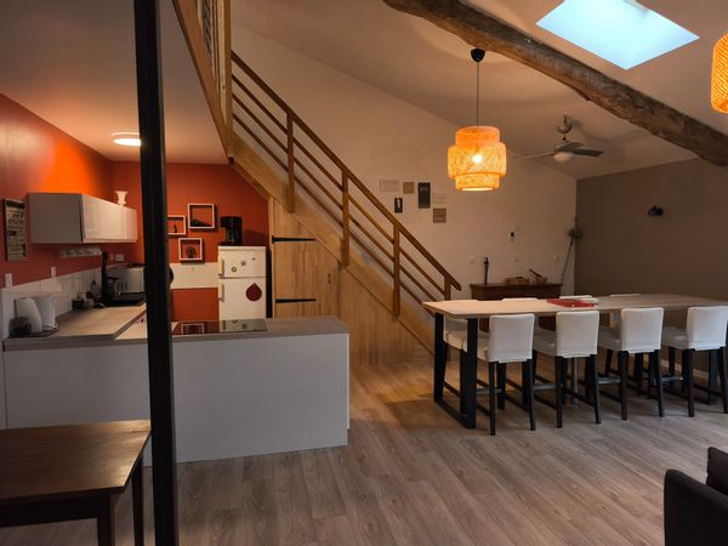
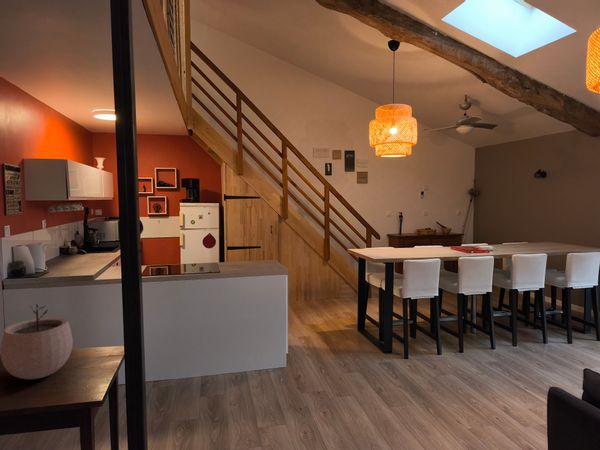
+ plant pot [0,303,74,380]
